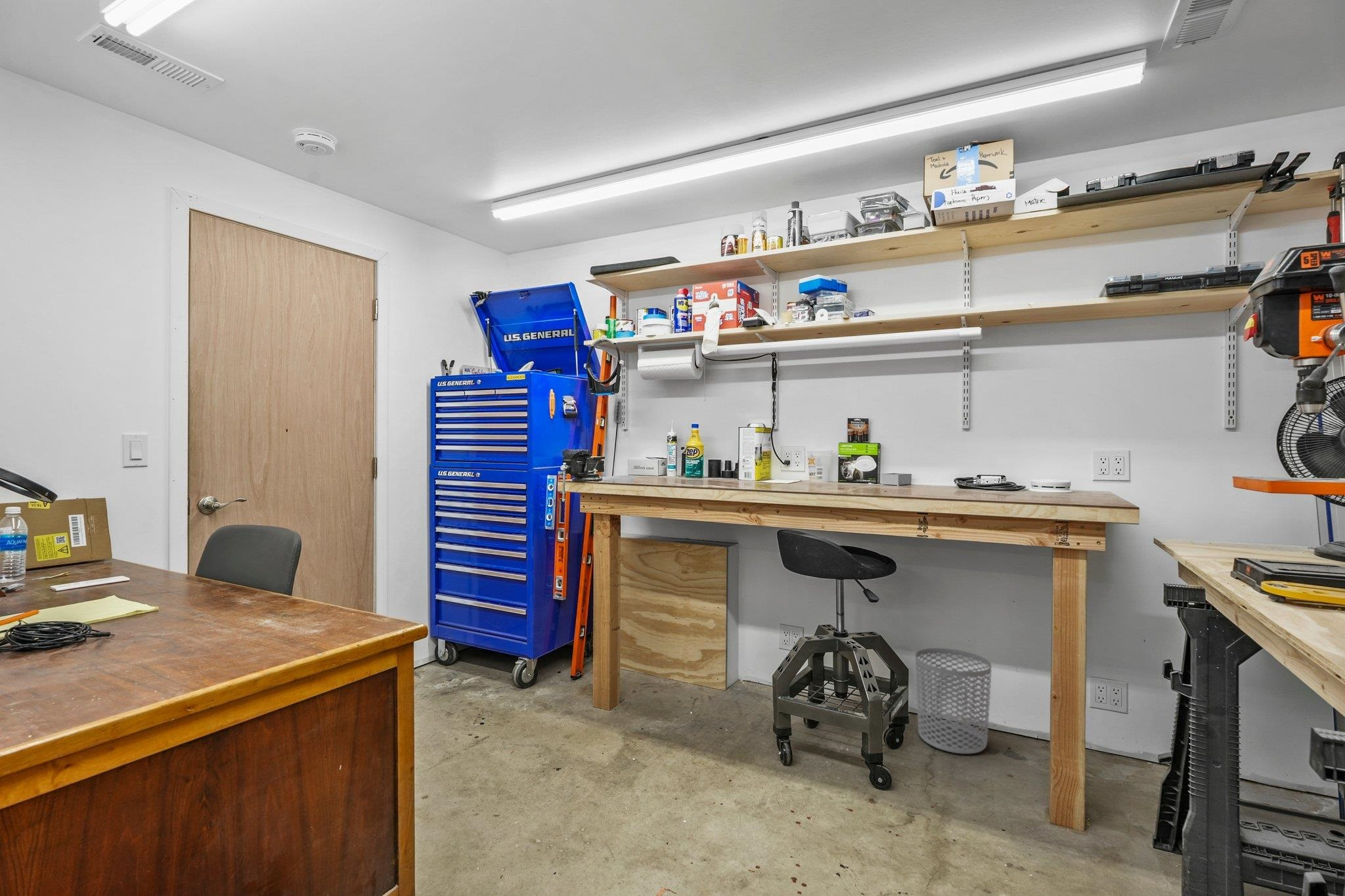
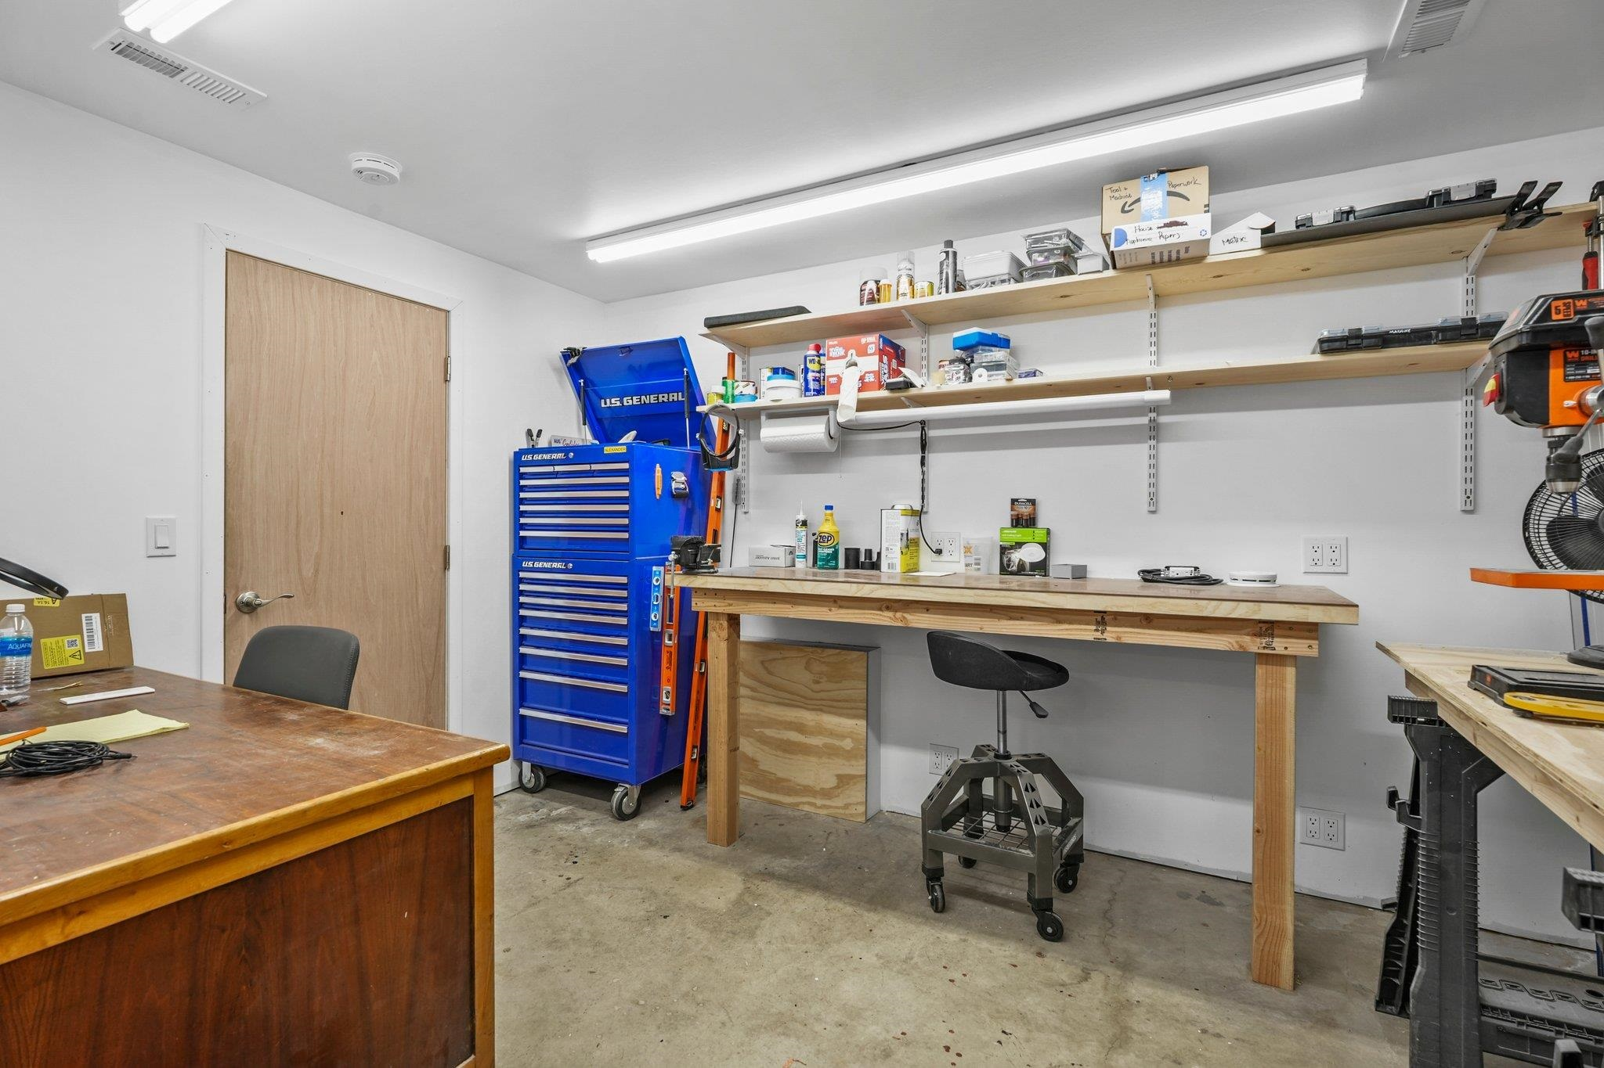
- waste bin [915,647,992,754]
